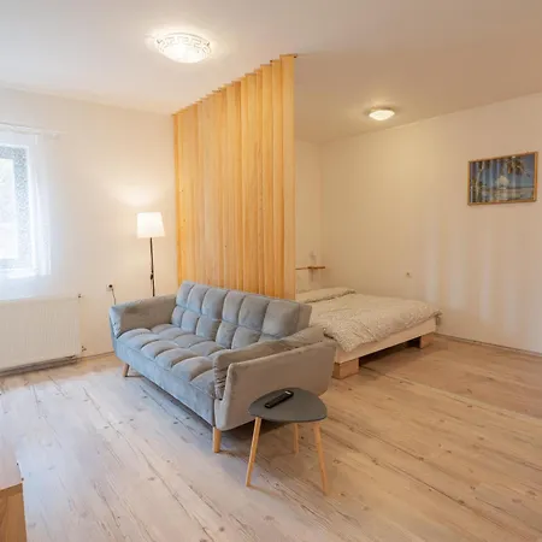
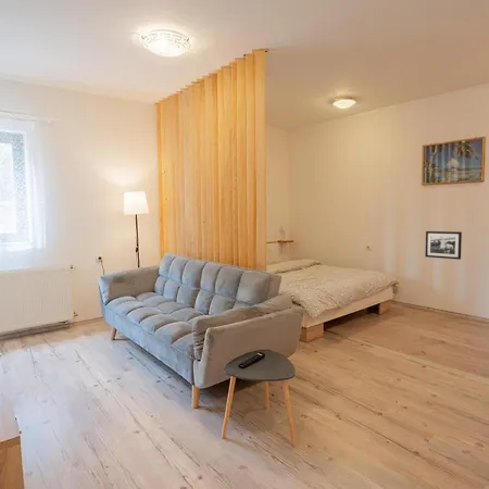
+ picture frame [424,230,463,261]
